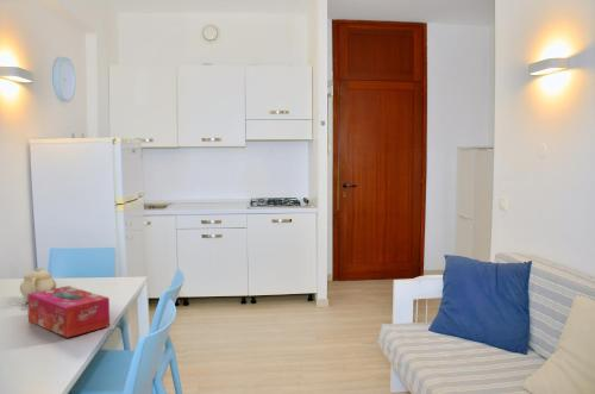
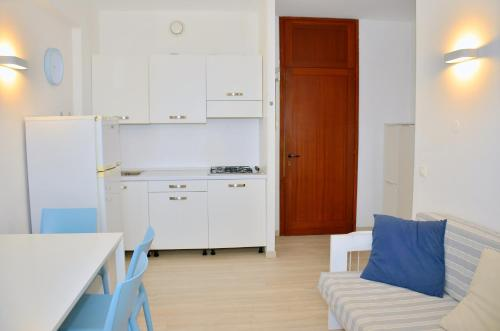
- tissue box [26,284,111,339]
- teapot [19,267,57,304]
